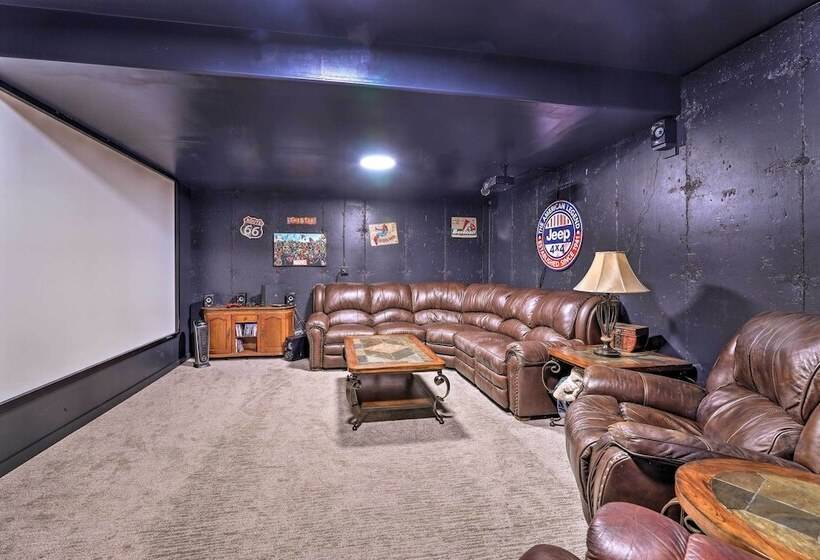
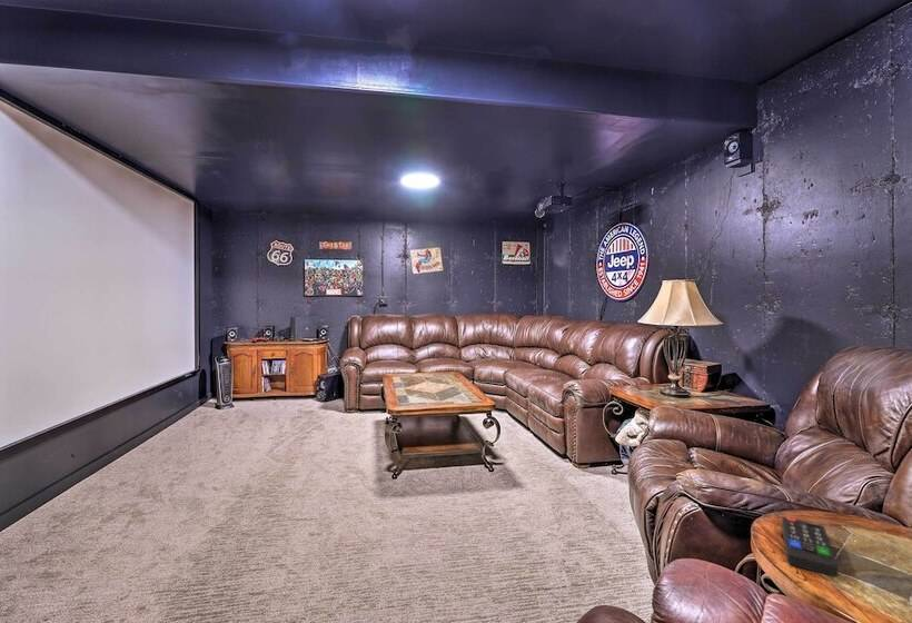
+ remote control [781,516,839,577]
